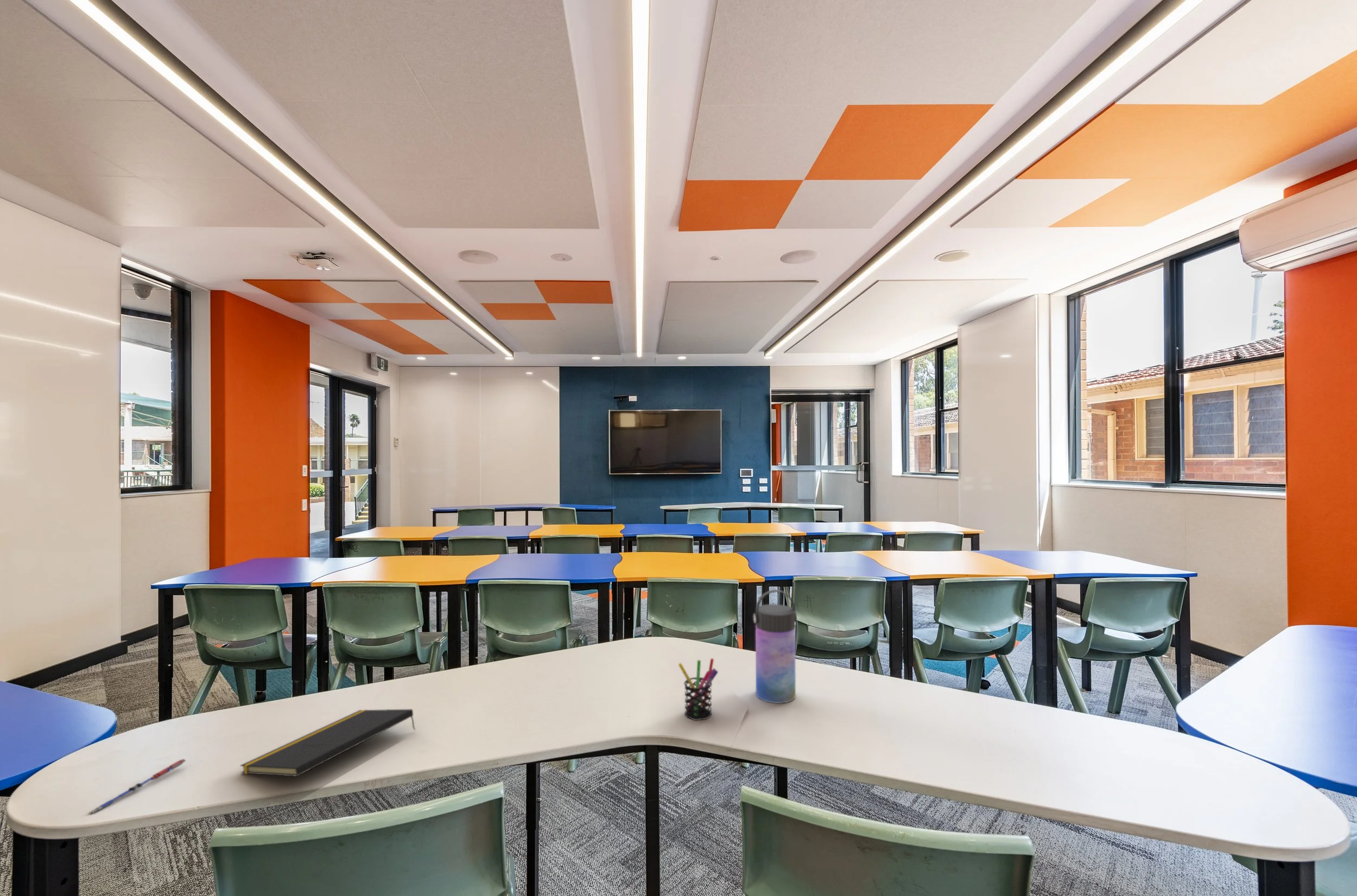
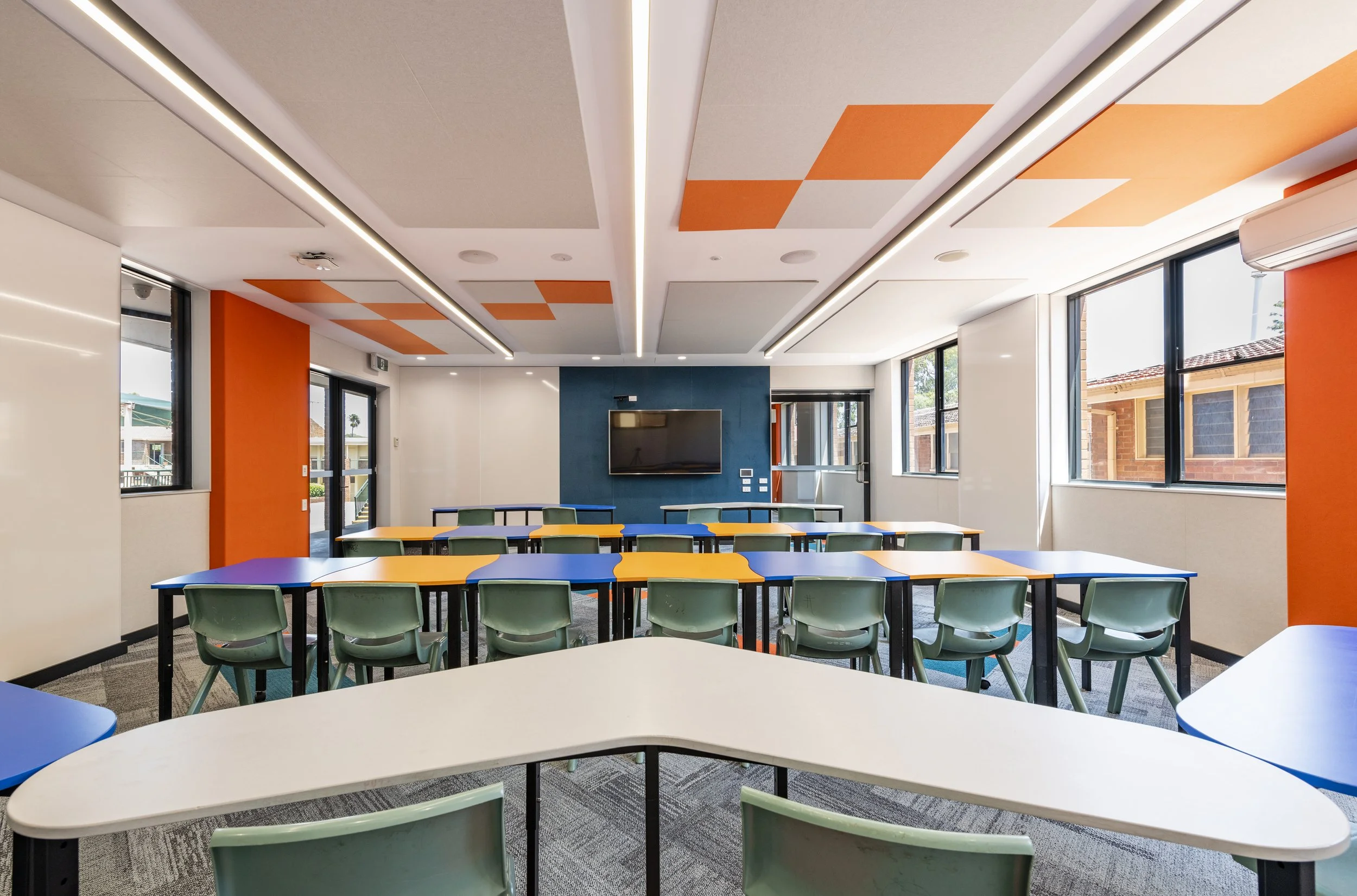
- pen holder [678,658,719,721]
- water bottle [753,589,797,704]
- notepad [239,709,416,777]
- pen [88,758,187,814]
